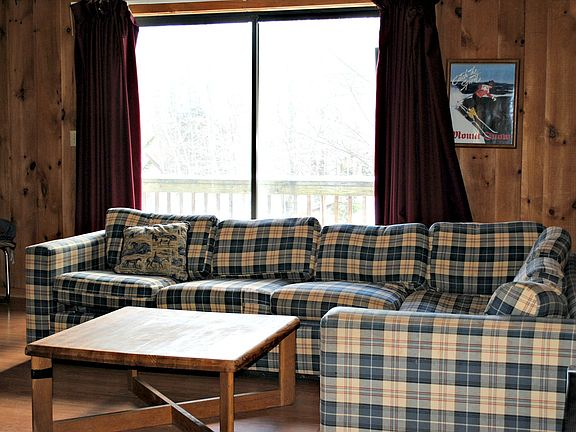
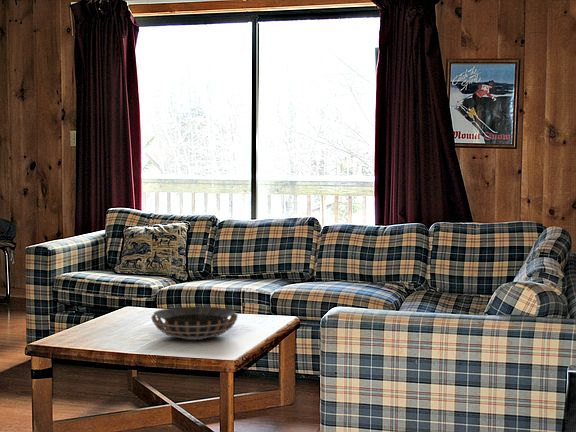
+ decorative bowl [150,306,239,341]
